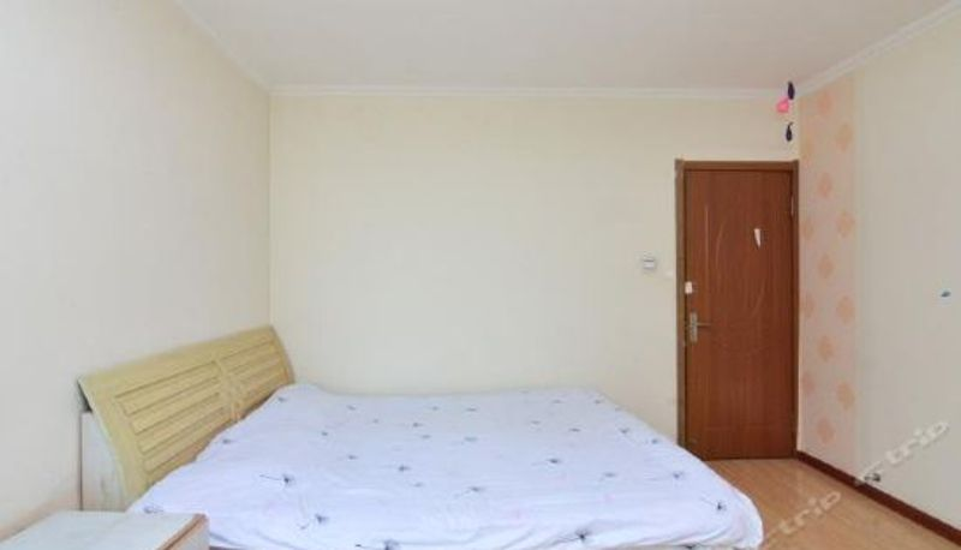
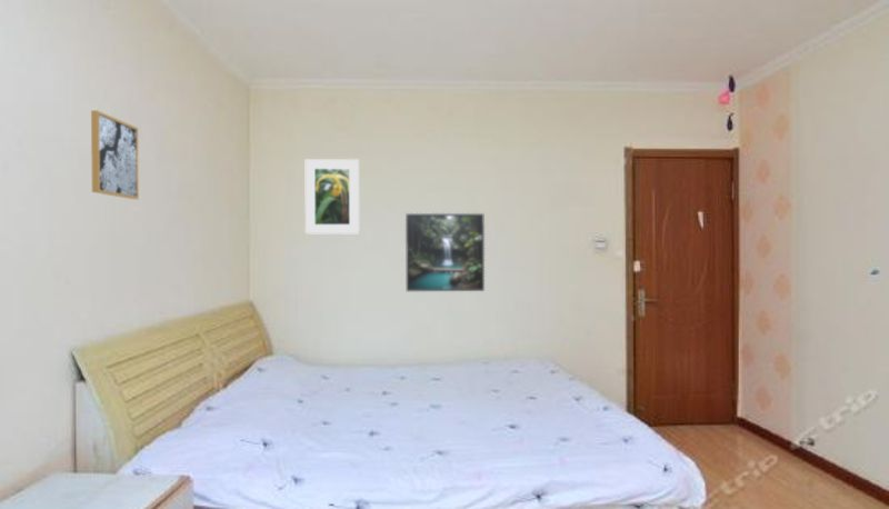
+ wall art [90,109,140,200]
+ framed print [304,158,360,236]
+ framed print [404,212,486,292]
